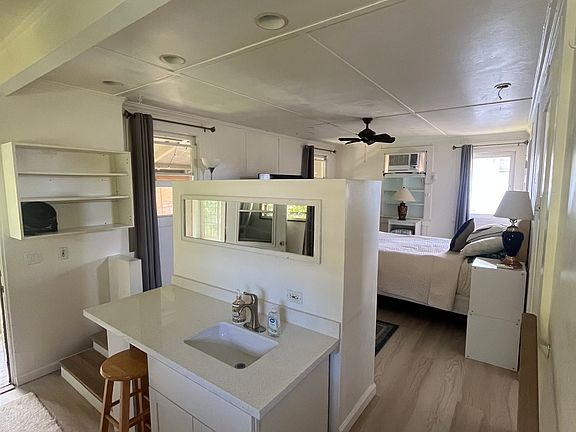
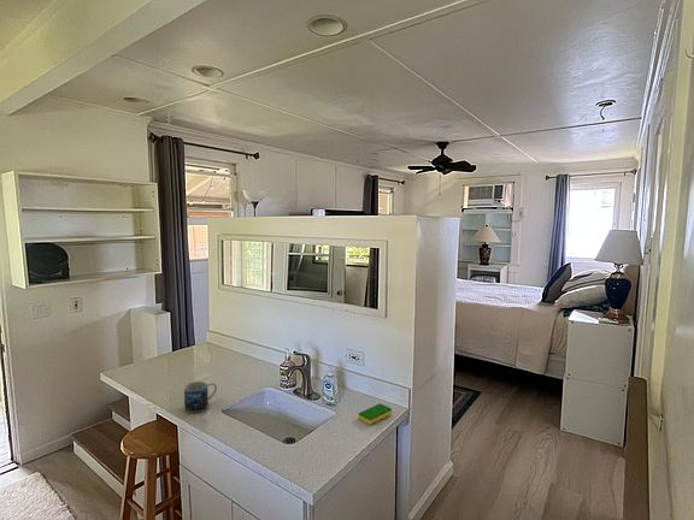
+ dish sponge [358,402,393,425]
+ mug [183,380,218,414]
